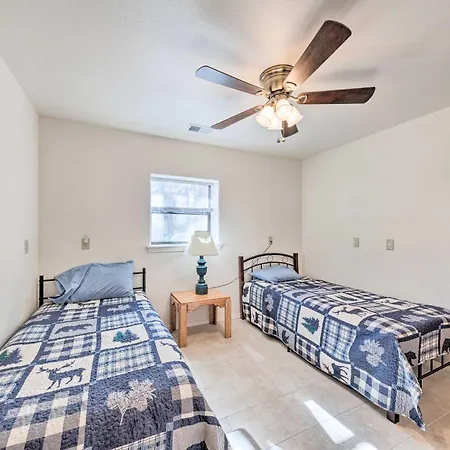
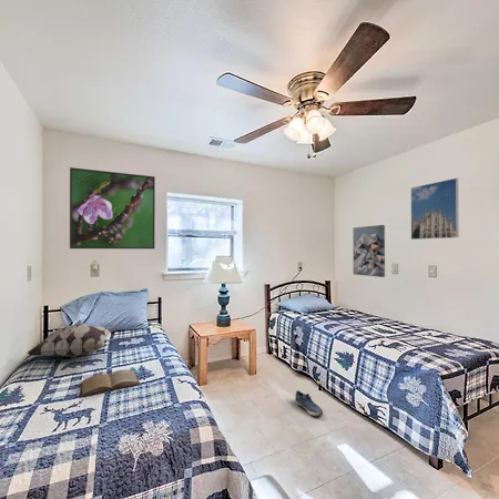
+ wall art [352,224,386,278]
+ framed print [410,177,460,241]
+ shoe [294,389,324,417]
+ decorative pillow [26,323,118,358]
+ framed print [69,166,156,249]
+ book [79,368,141,398]
